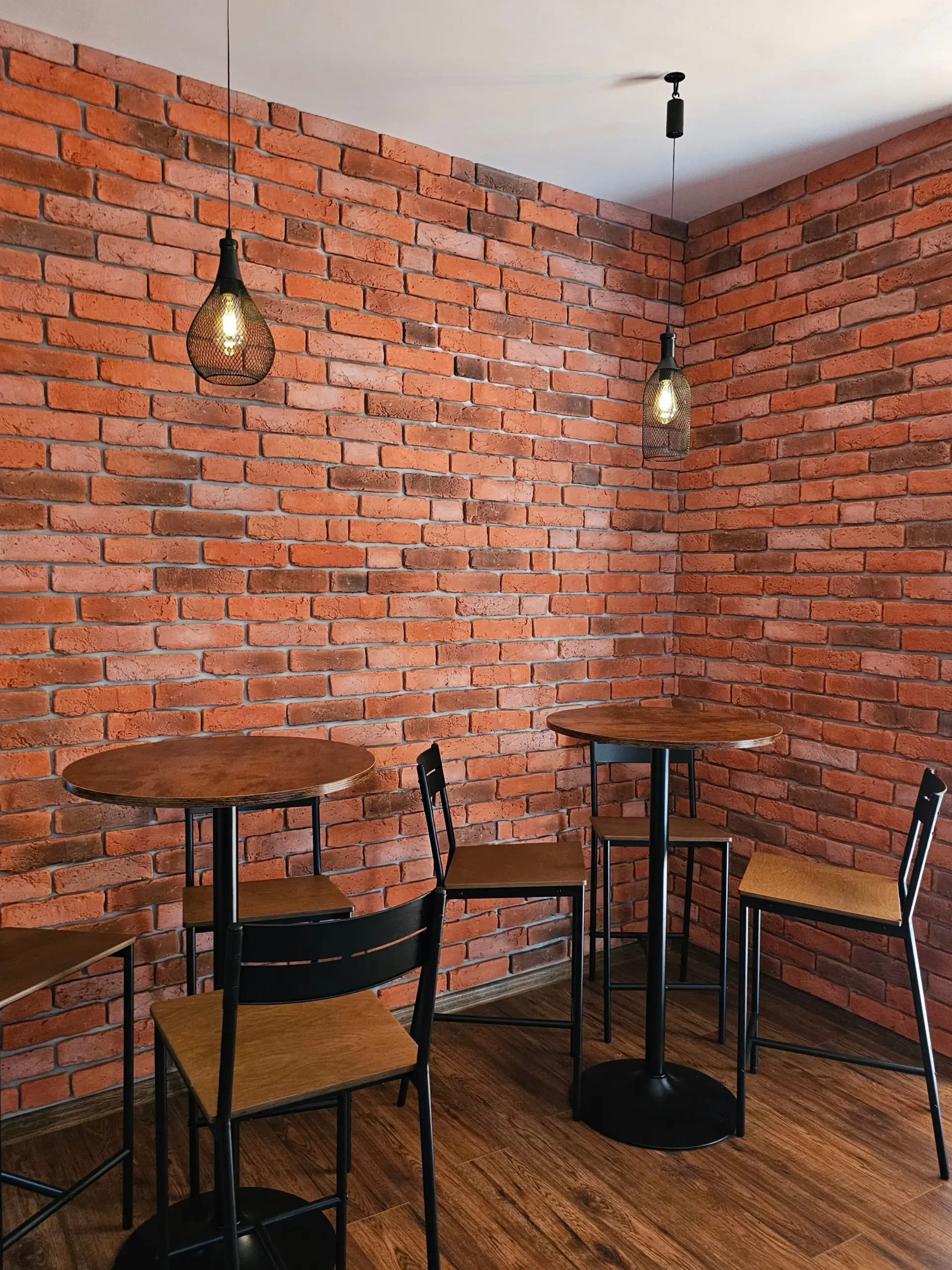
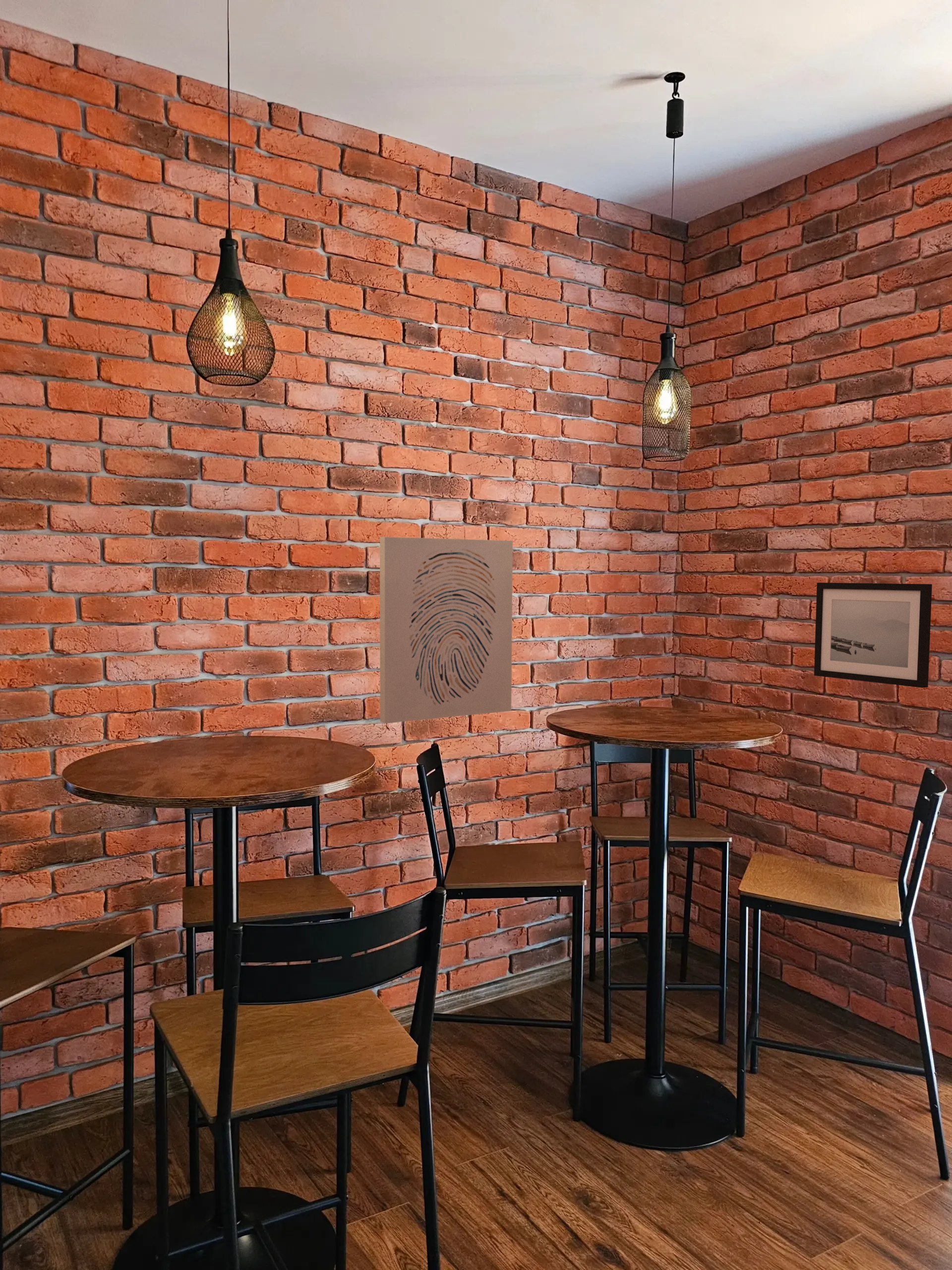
+ wall art [814,582,933,688]
+ wall art [379,536,513,724]
